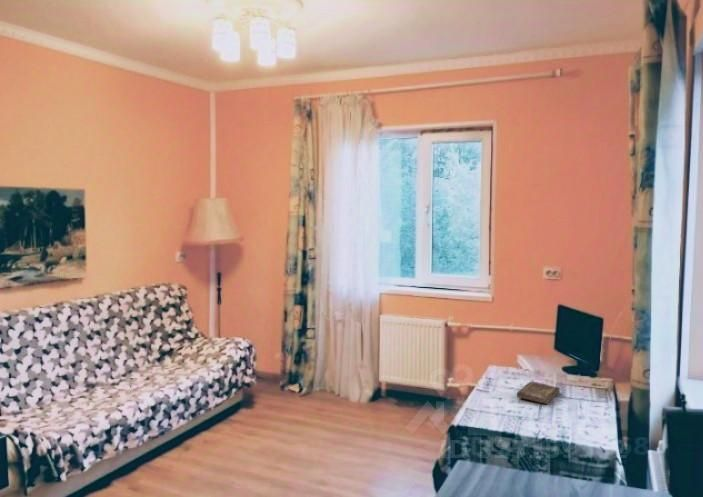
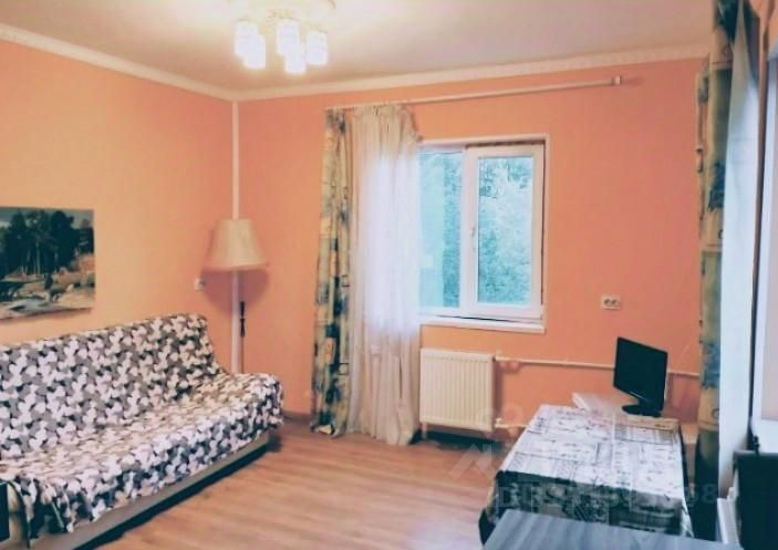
- book [516,381,561,405]
